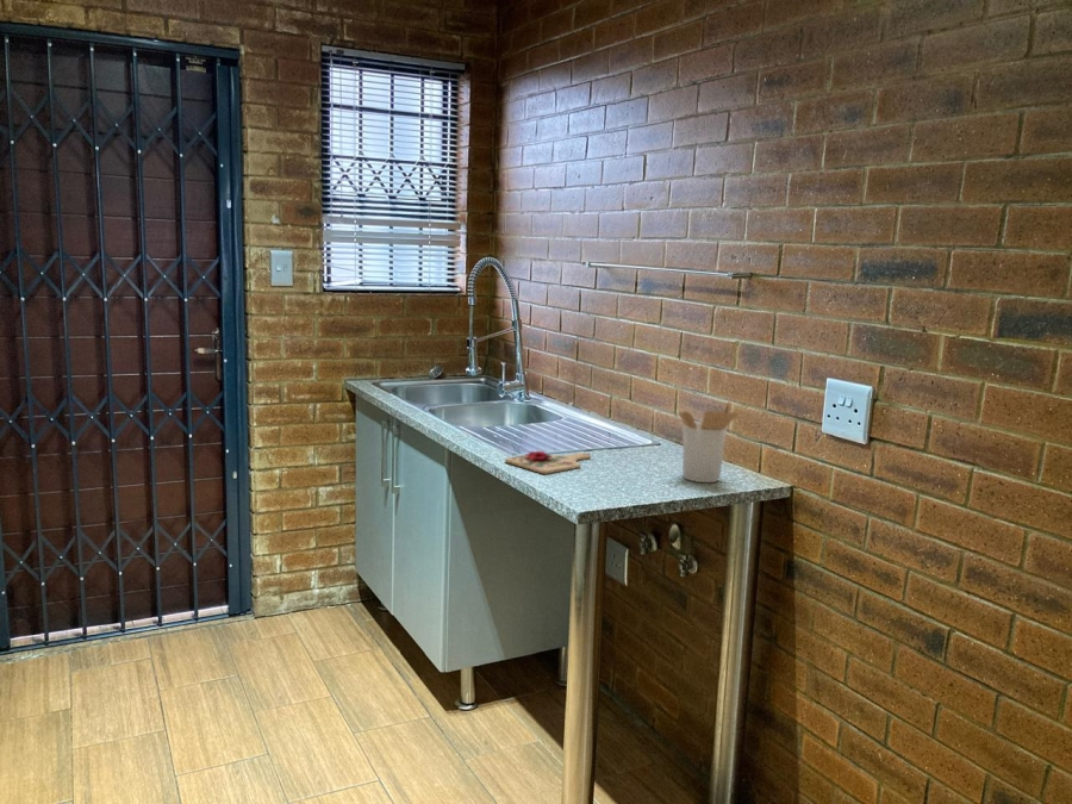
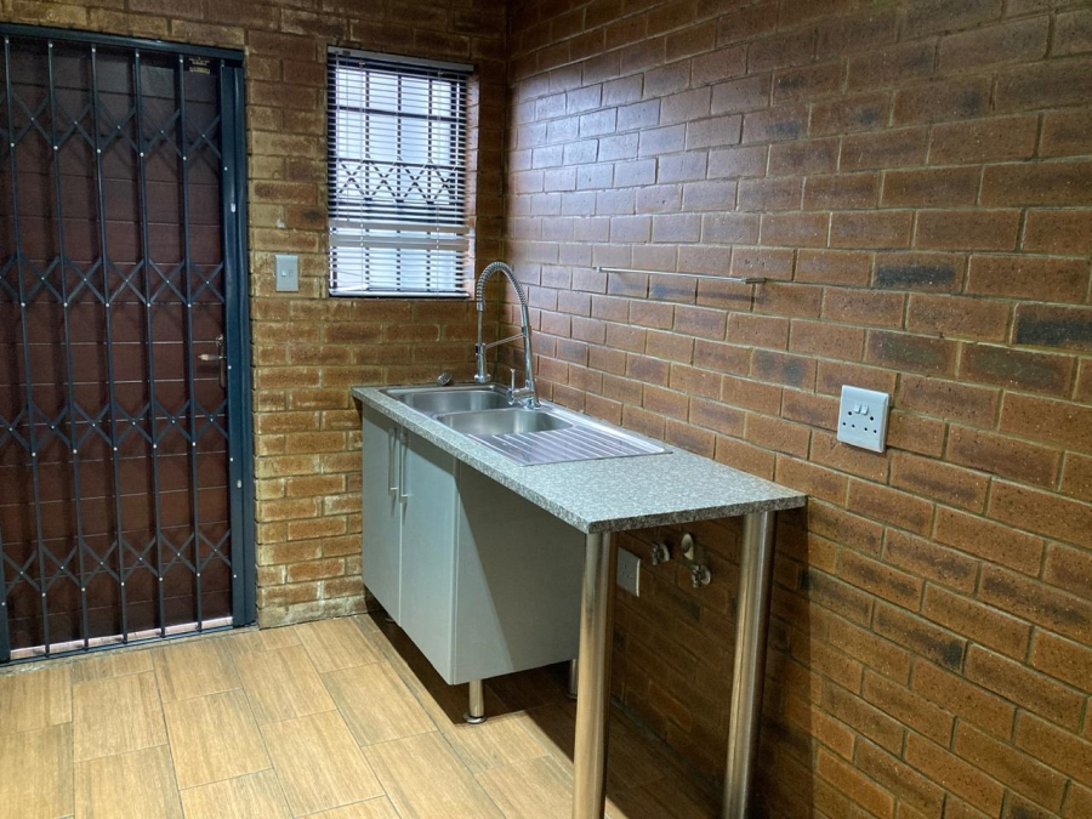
- cutting board [504,450,592,475]
- utensil holder [678,399,740,484]
